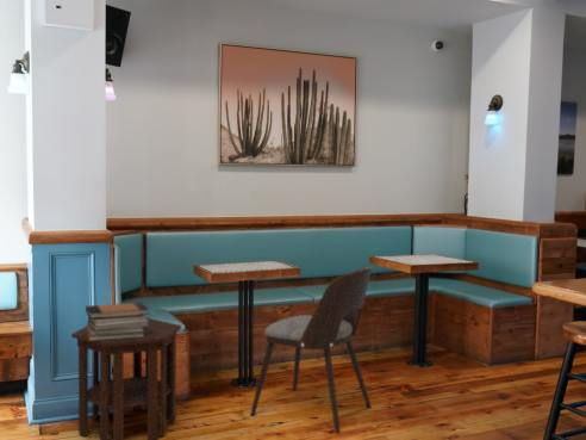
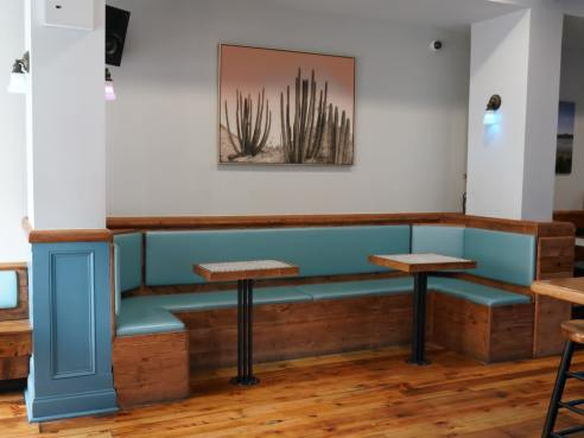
- book stack [85,302,150,341]
- side table [70,317,182,440]
- dining chair [249,266,373,434]
